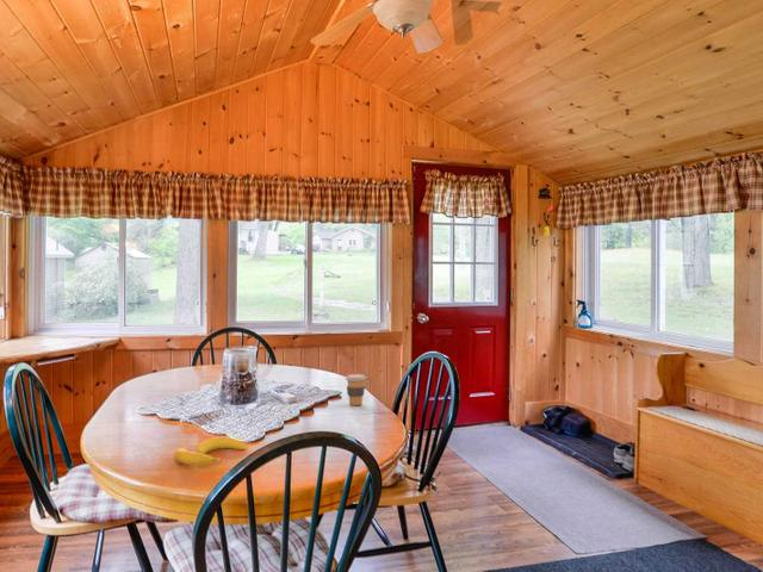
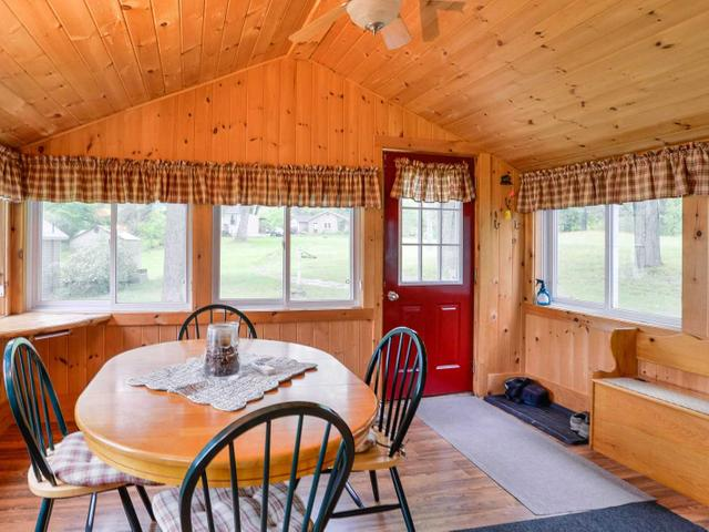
- banana [173,436,248,466]
- coffee cup [345,373,367,406]
